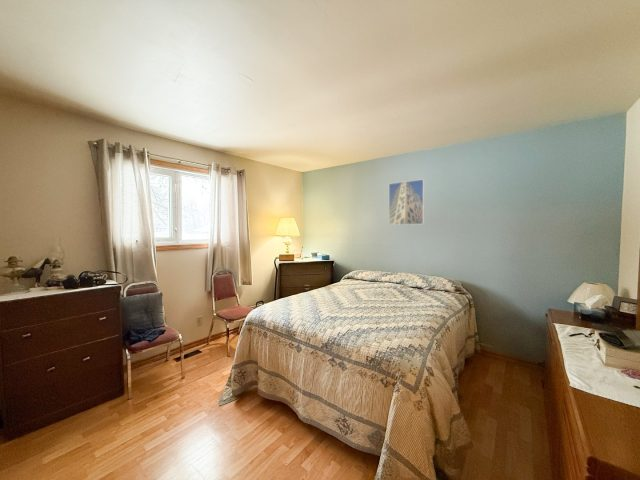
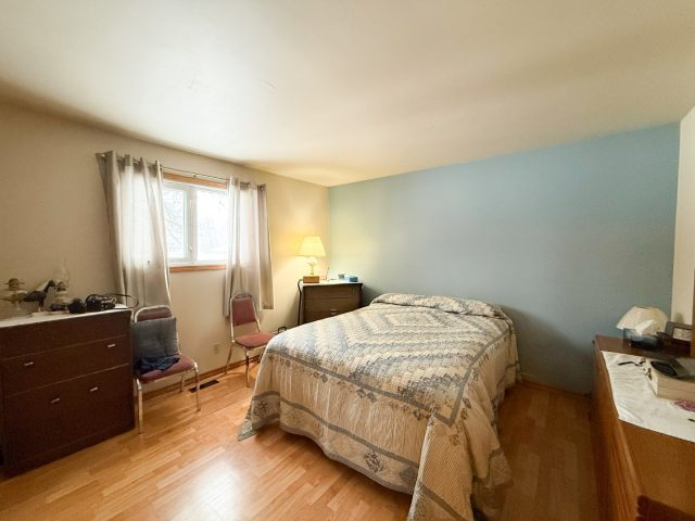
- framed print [388,178,425,226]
